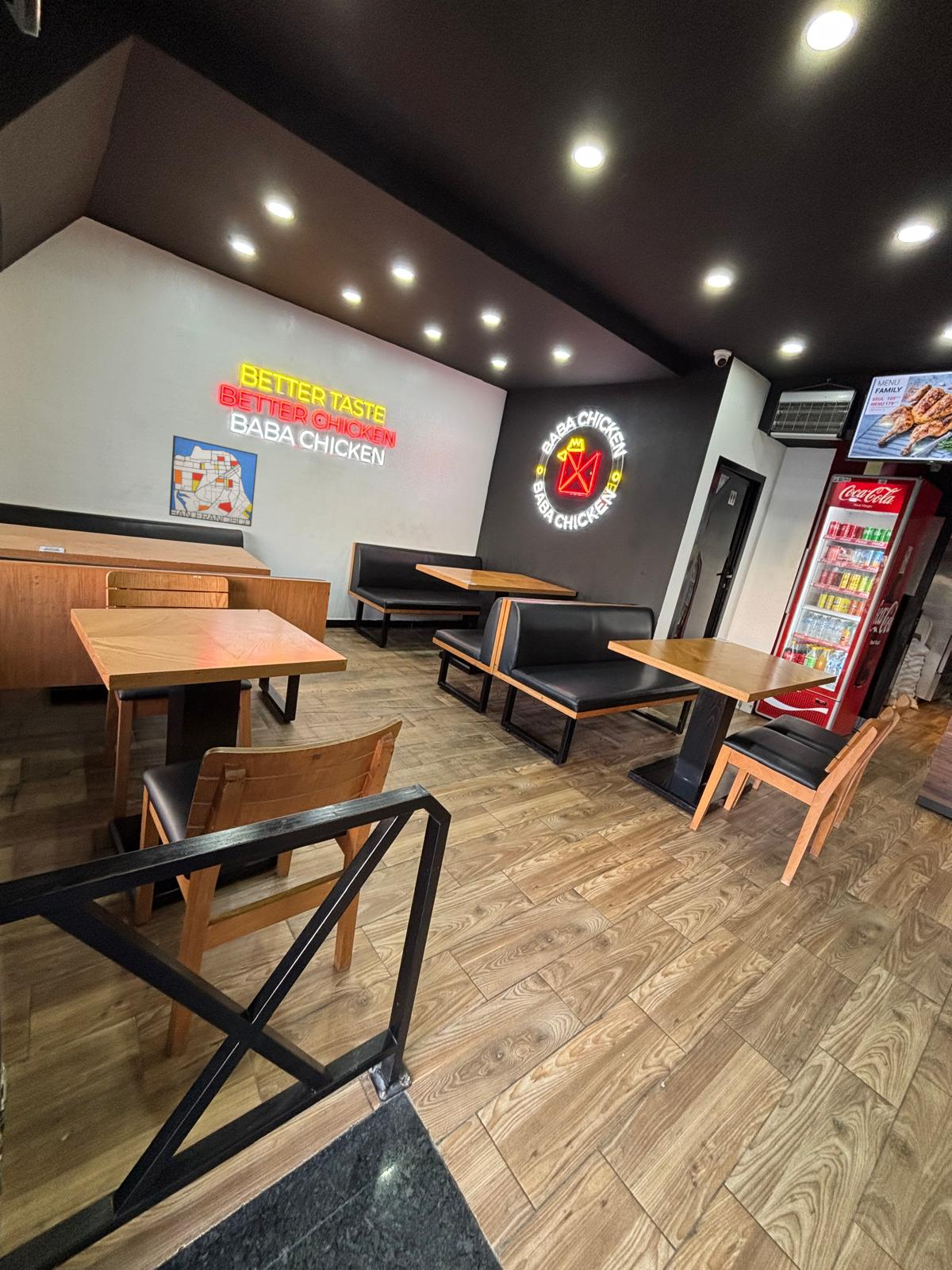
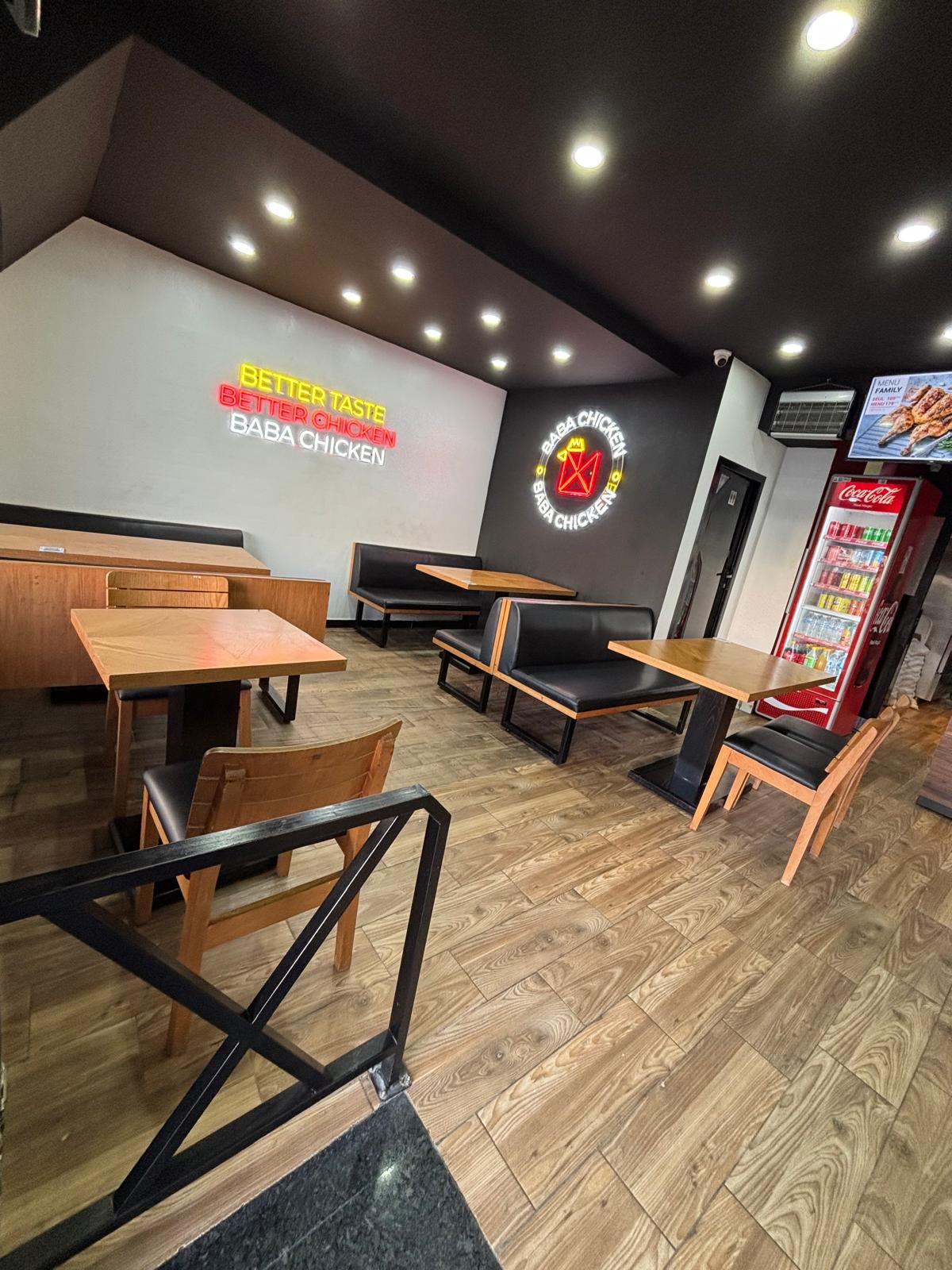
- wall art [168,434,259,528]
